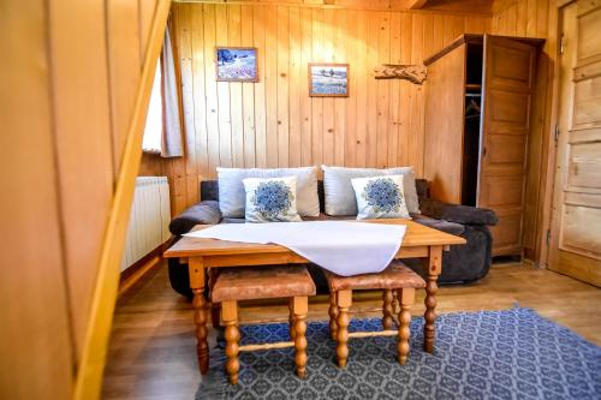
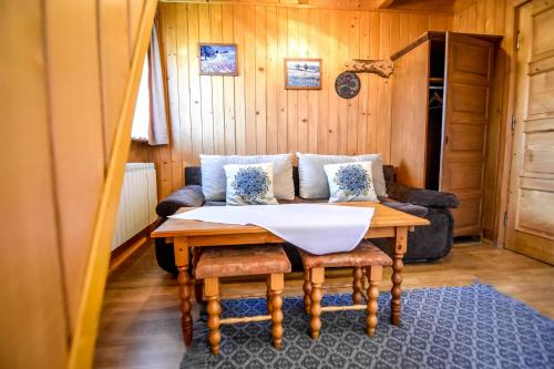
+ decorative plate [334,70,362,100]
